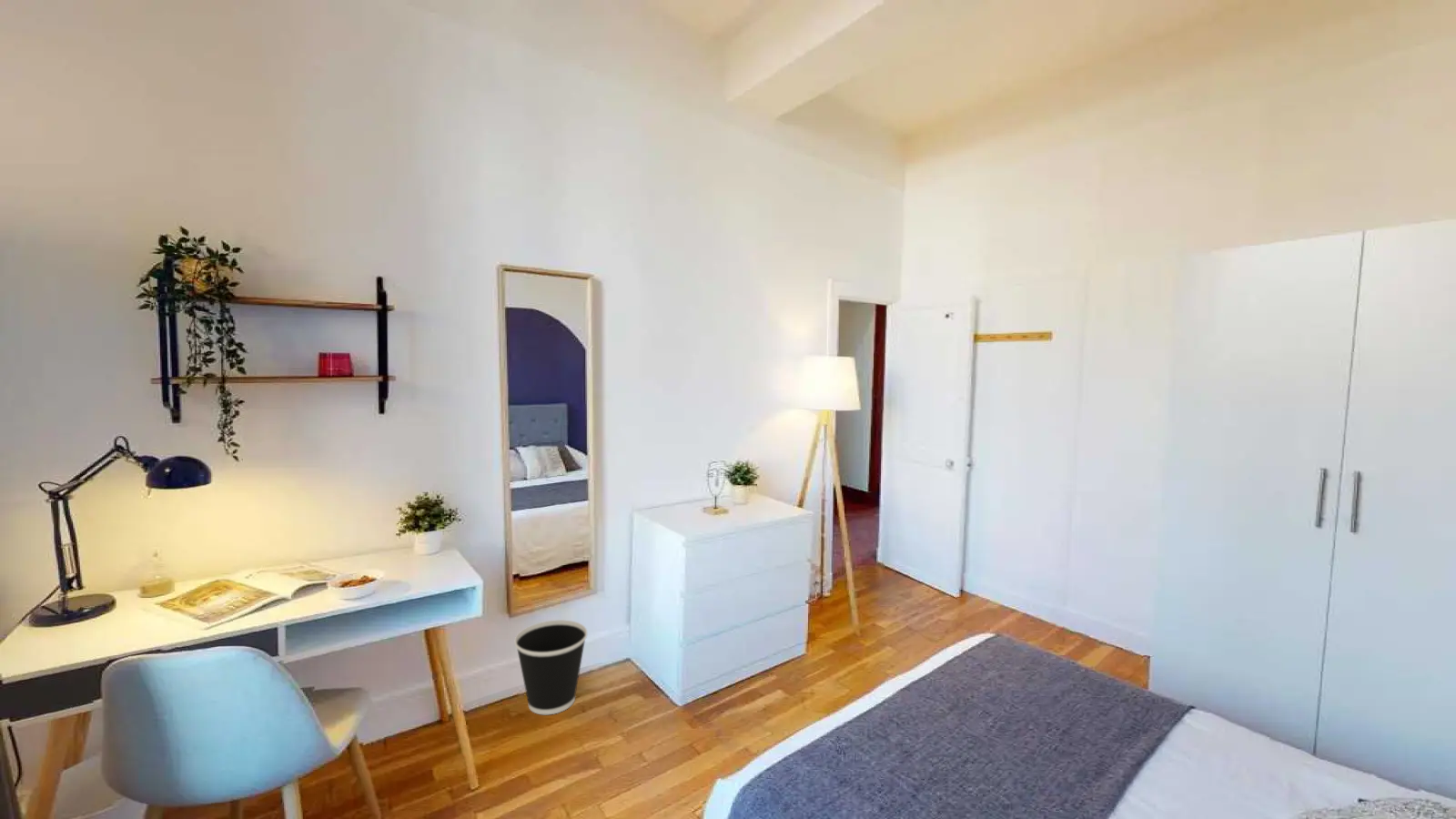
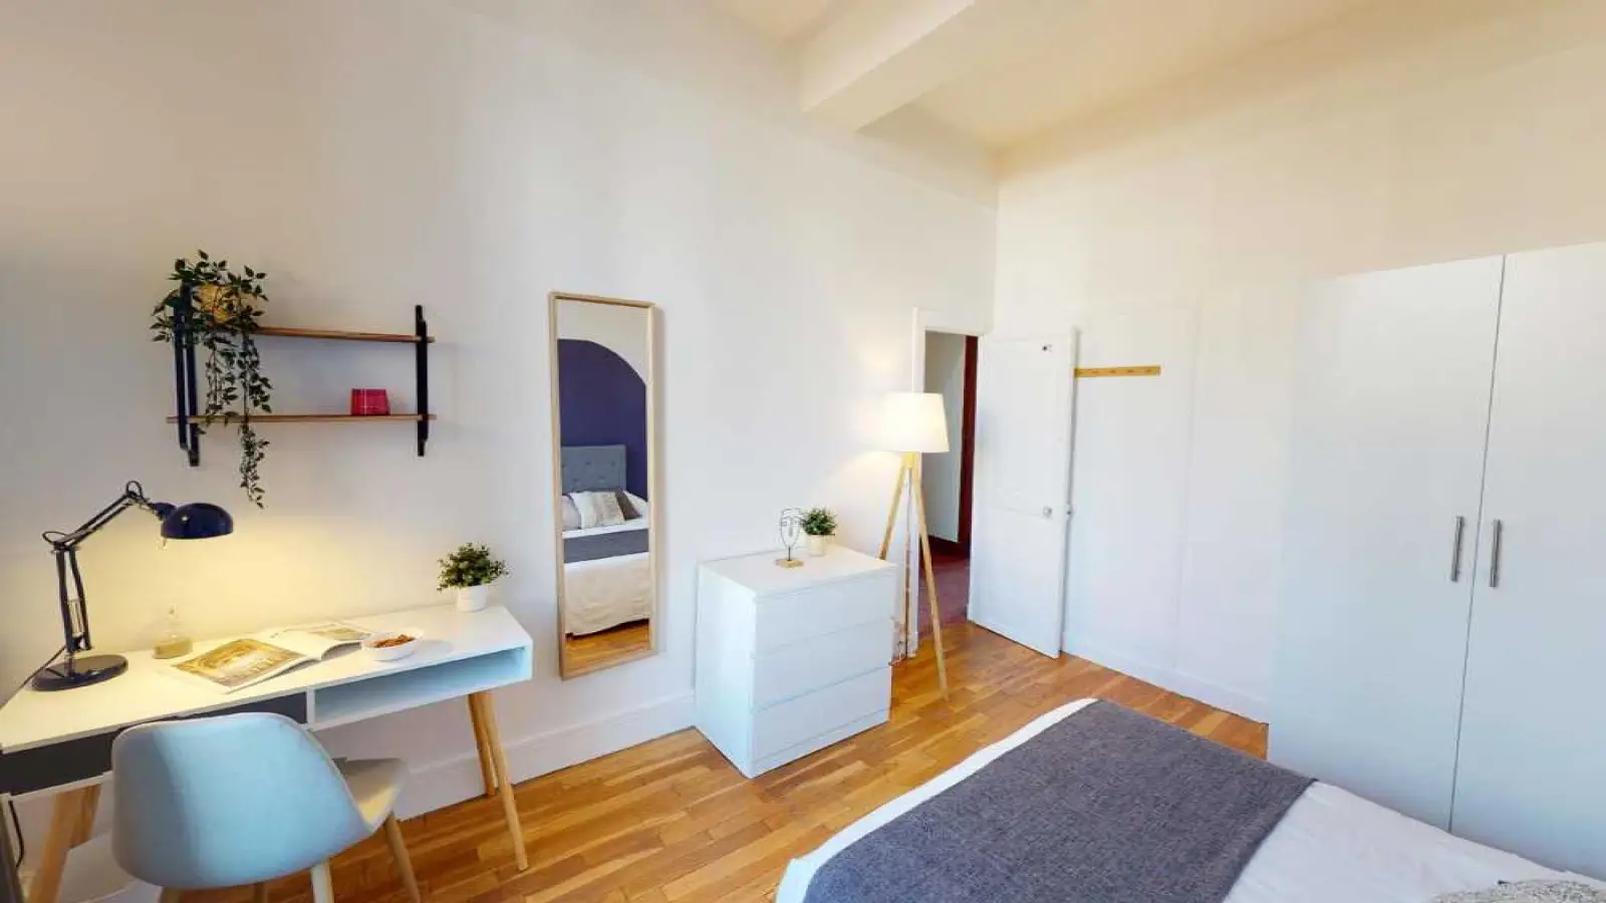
- wastebasket [513,619,588,715]
